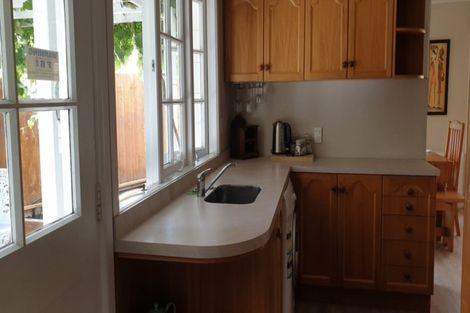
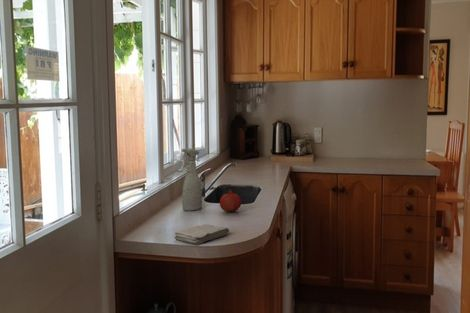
+ washcloth [173,223,230,245]
+ spray bottle [180,148,203,212]
+ fruit [219,189,242,213]
